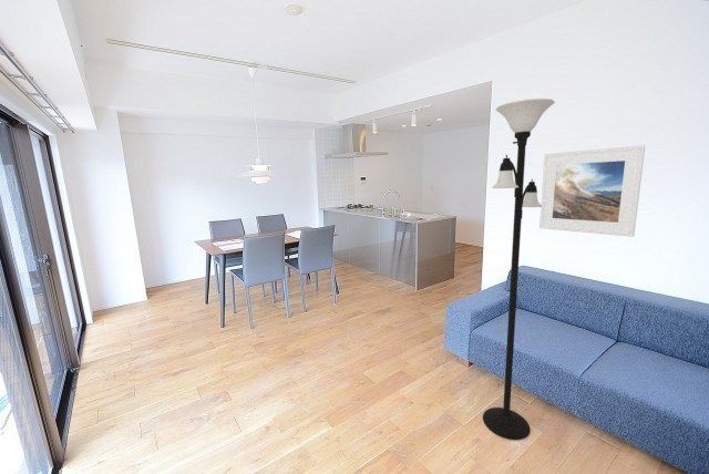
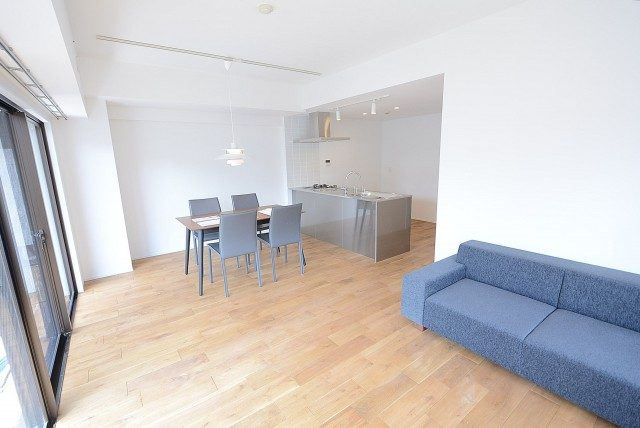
- floor lamp [482,97,556,441]
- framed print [538,144,646,238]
